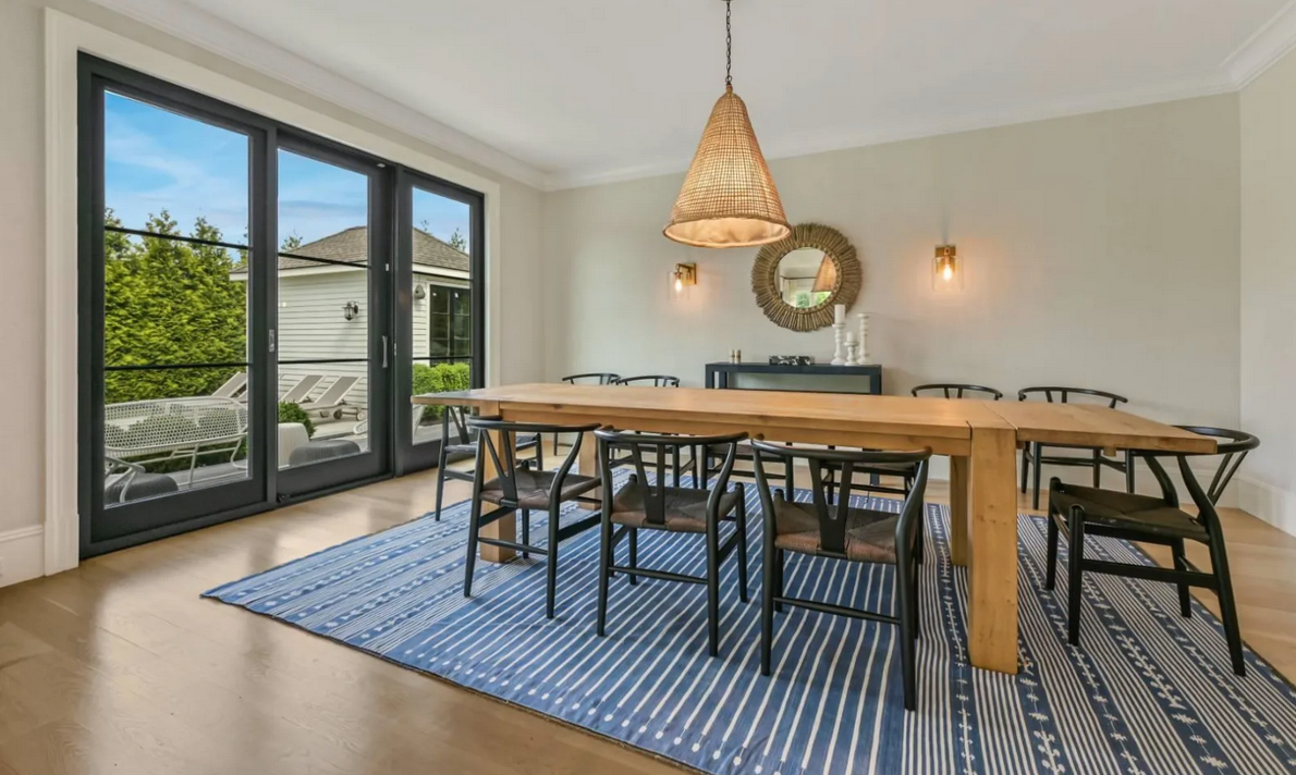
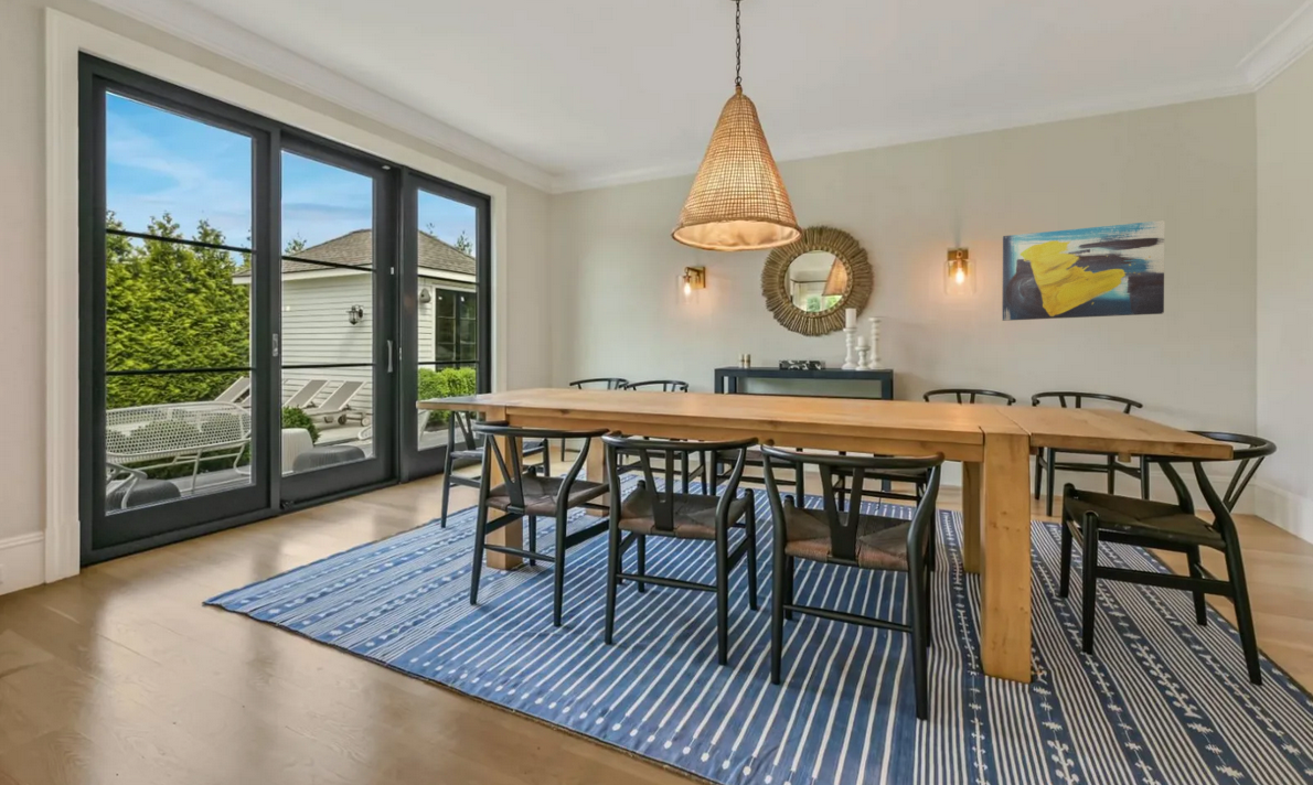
+ wall art [1001,219,1166,322]
